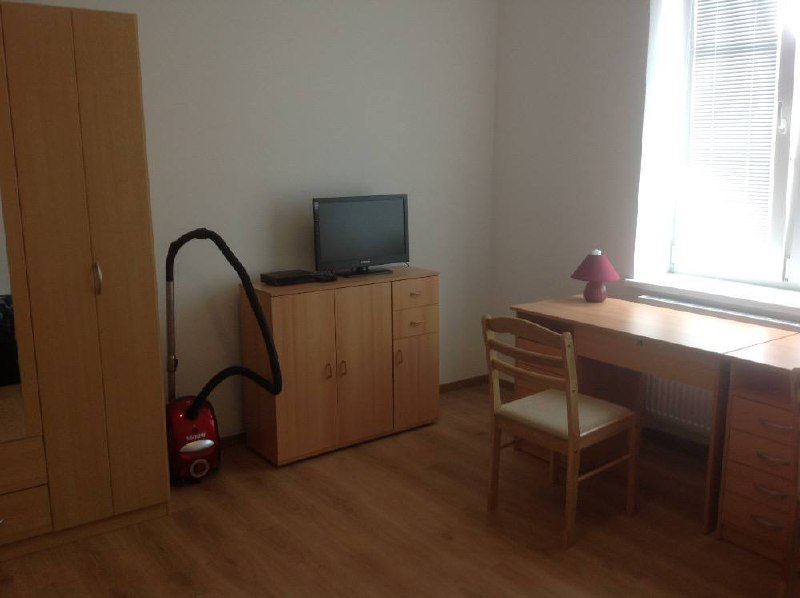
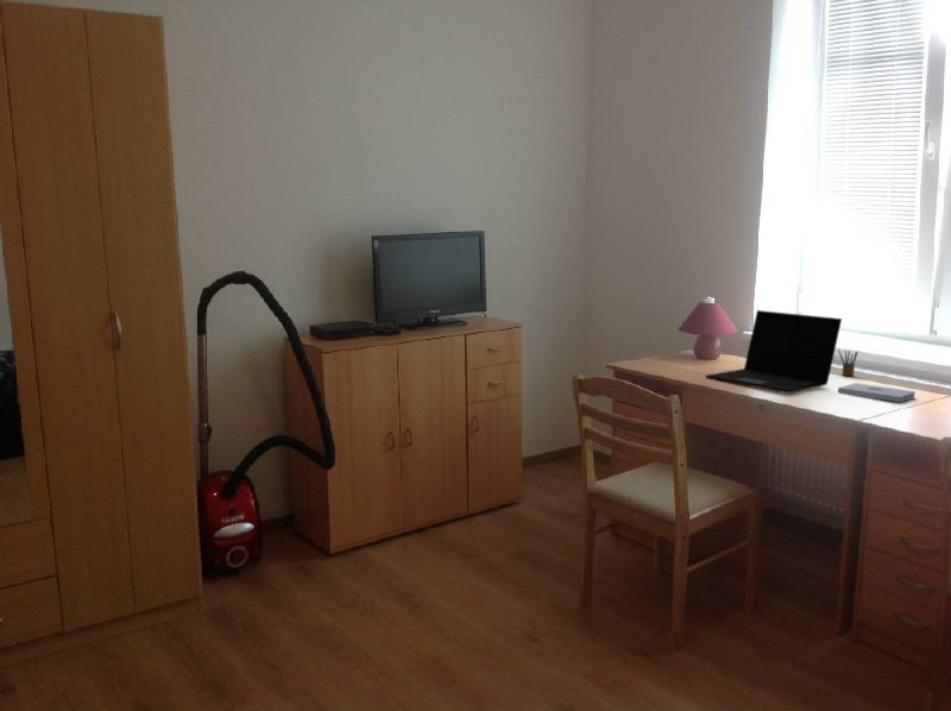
+ pencil box [837,348,859,377]
+ notepad [837,382,917,403]
+ laptop [705,309,843,395]
